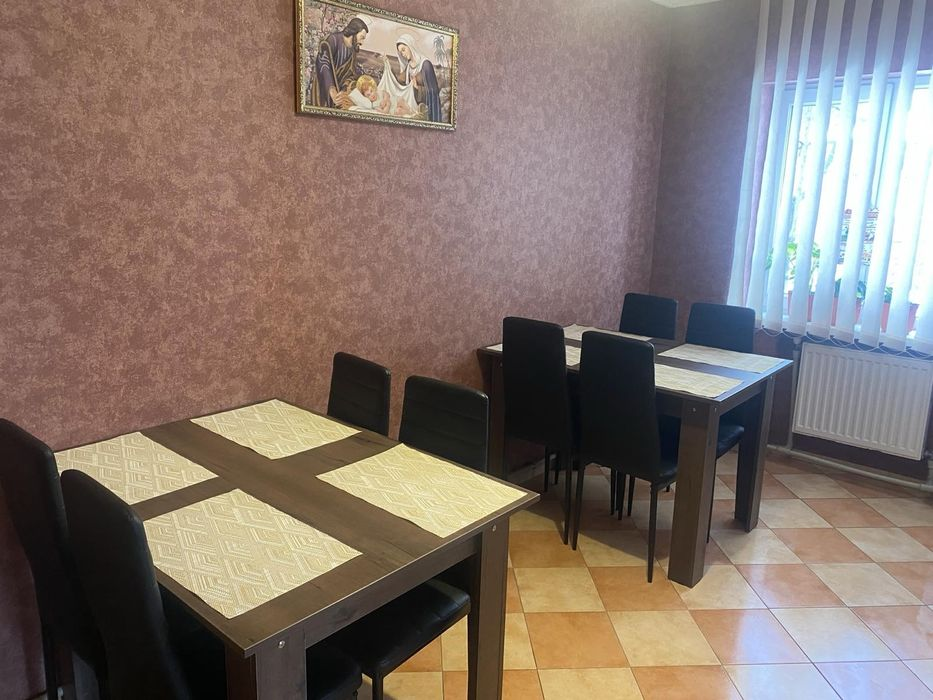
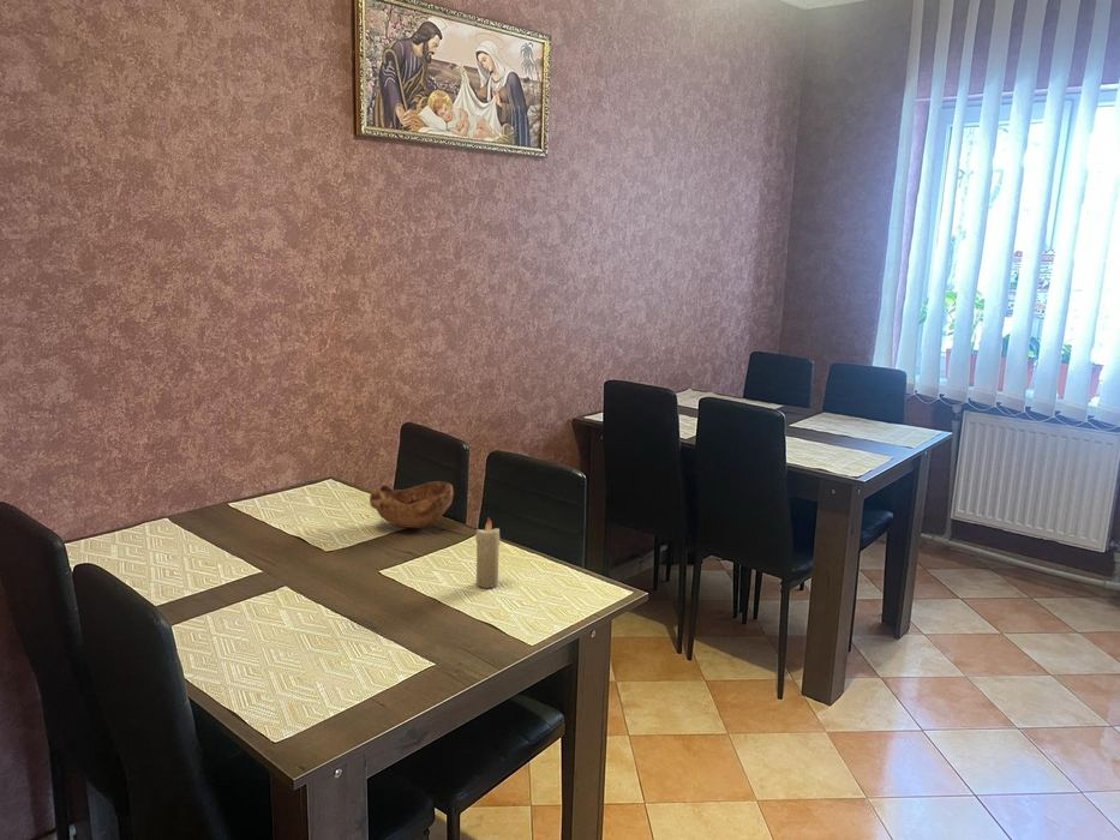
+ candle [474,516,501,589]
+ bowl [369,480,455,529]
